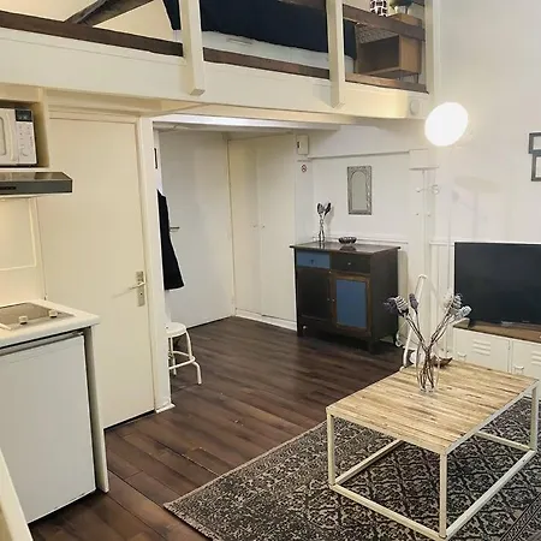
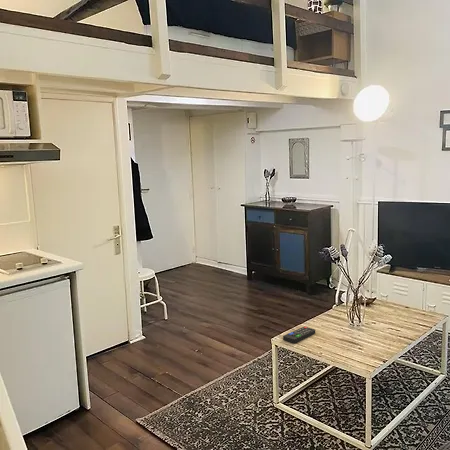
+ remote control [282,326,316,344]
